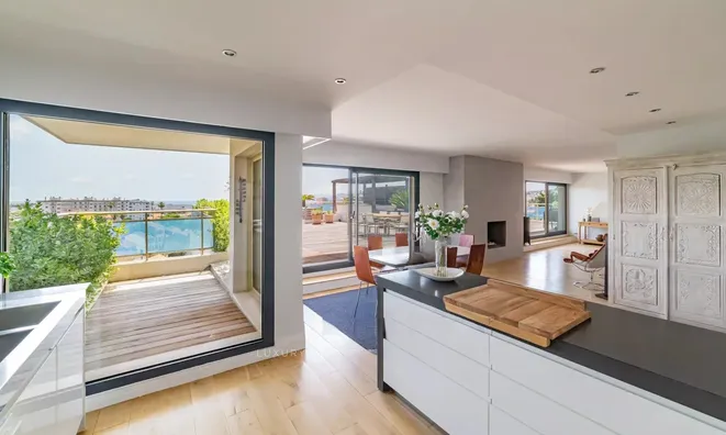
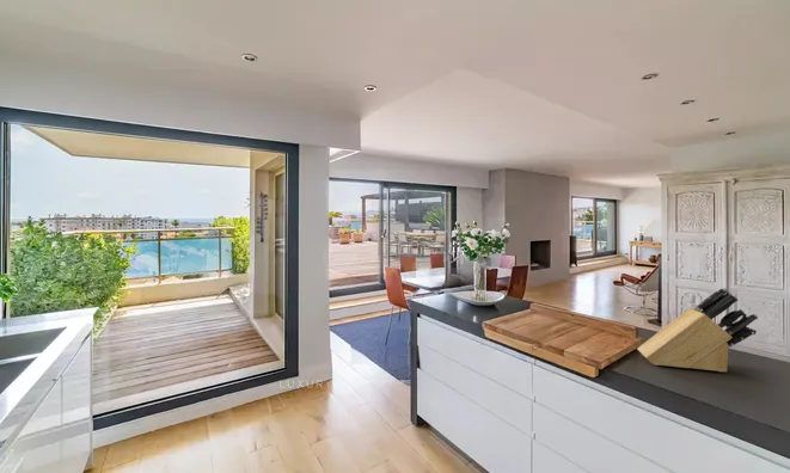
+ knife block [636,287,759,373]
